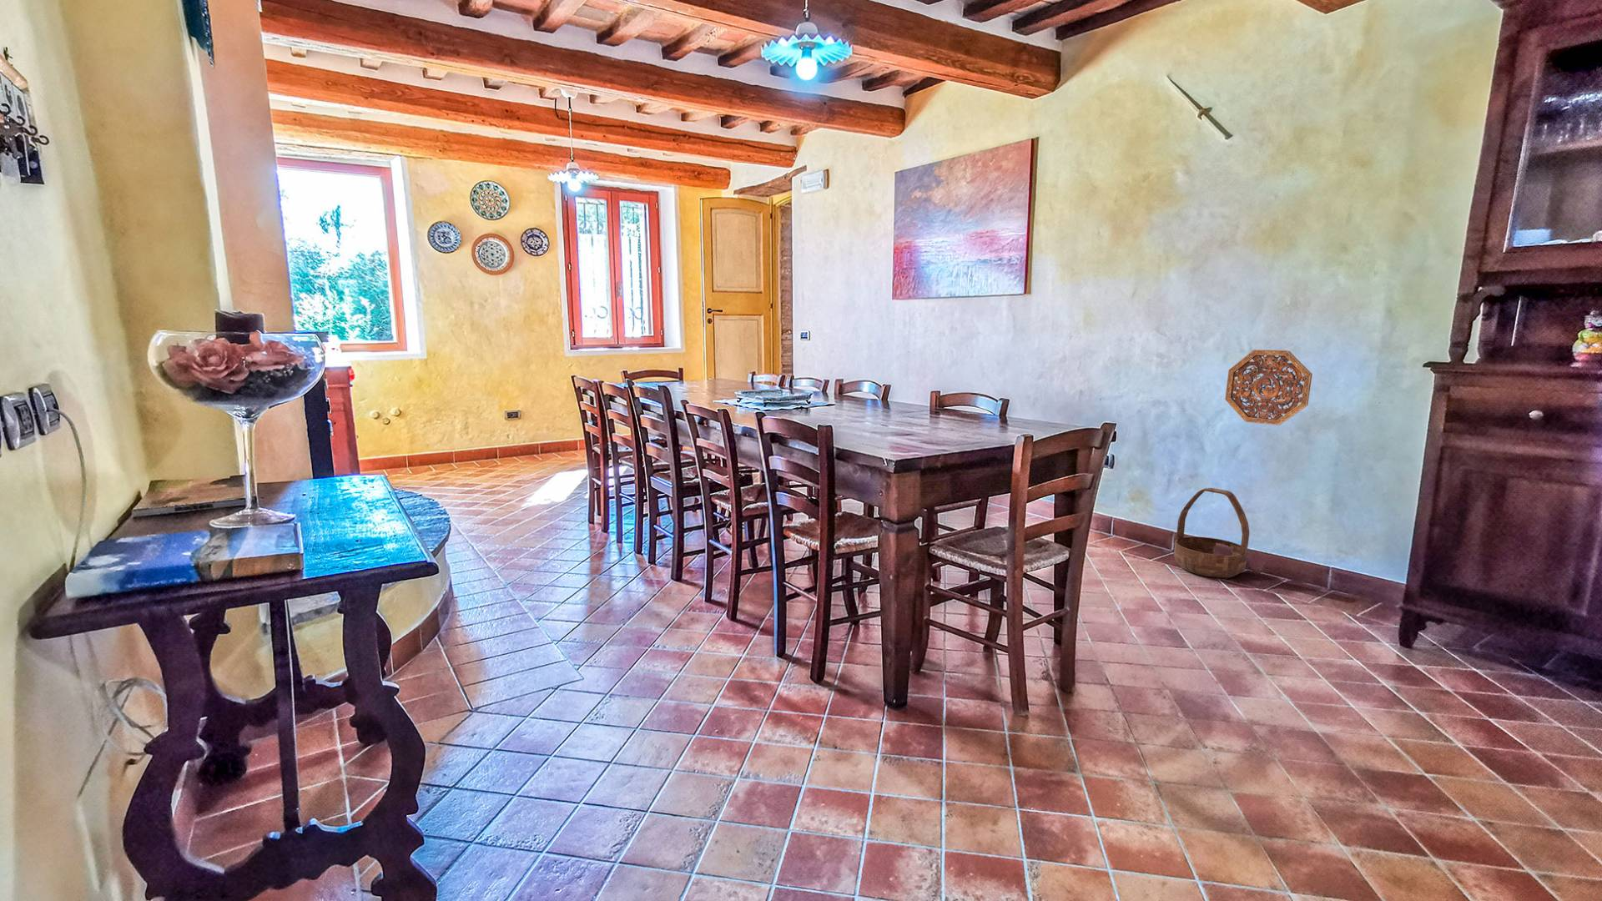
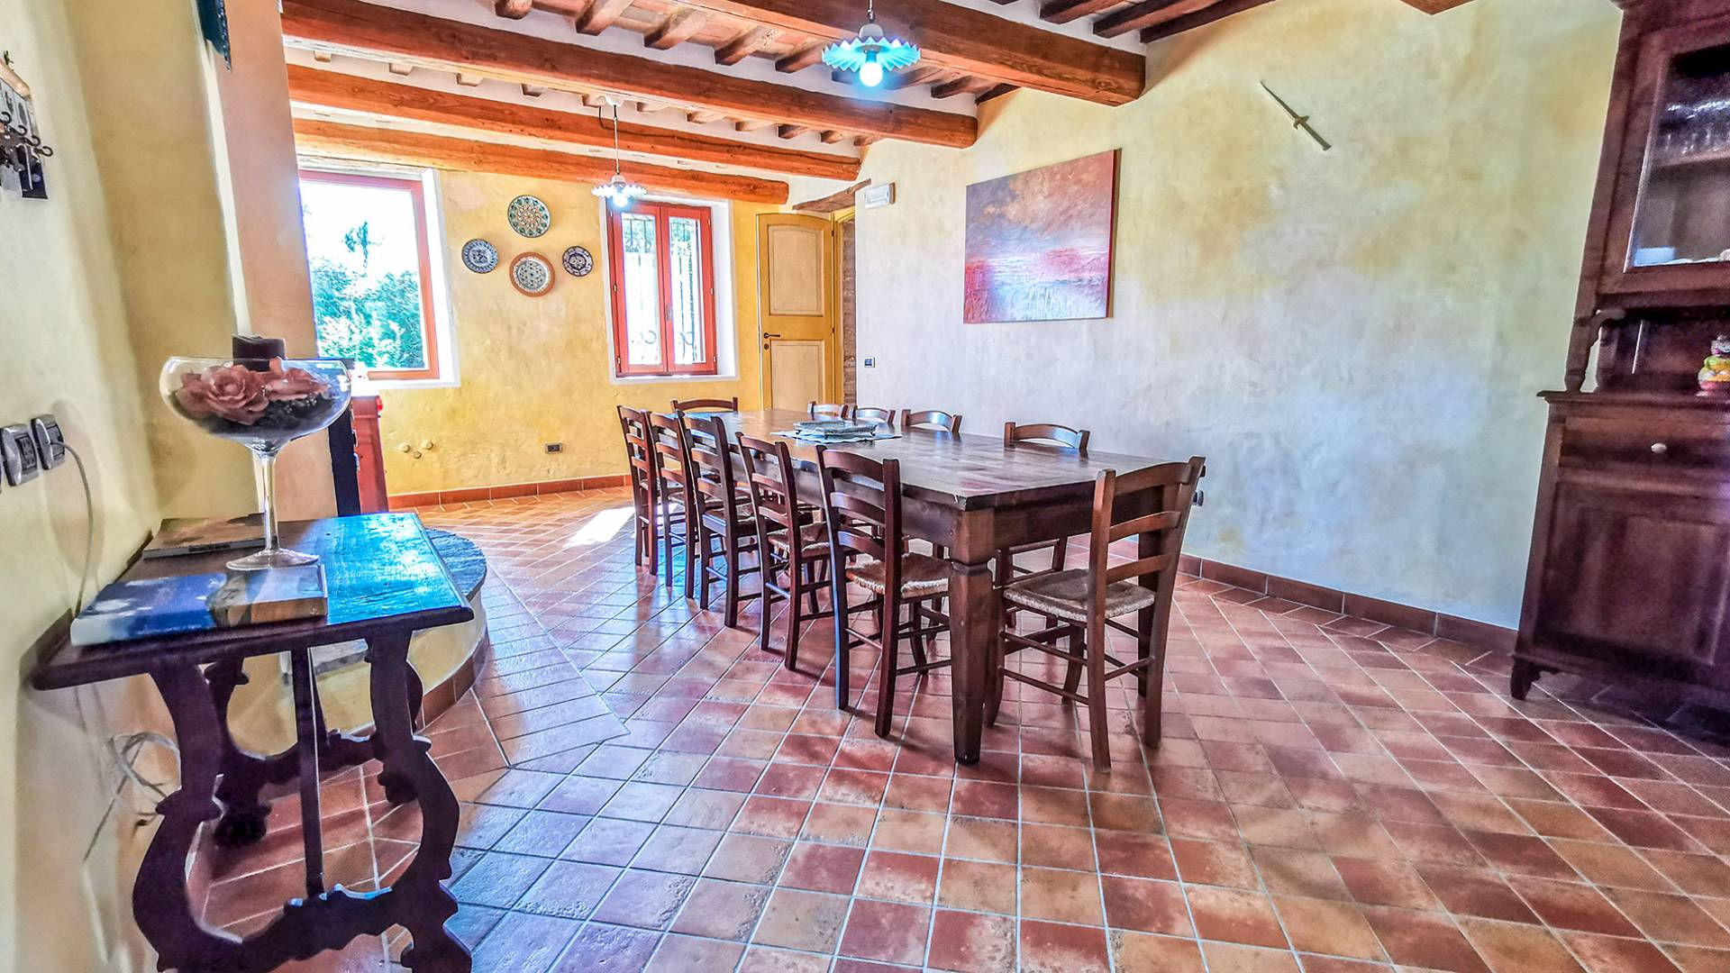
- basket [1173,487,1250,579]
- decorative platter [1224,349,1314,427]
